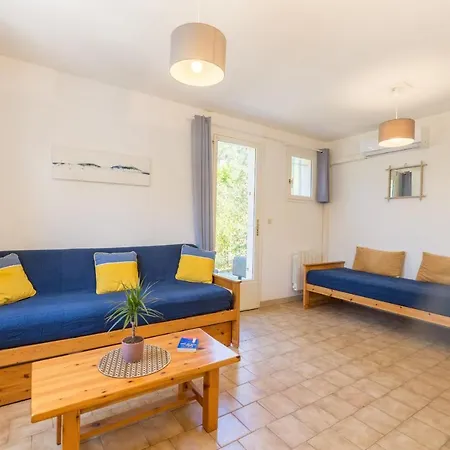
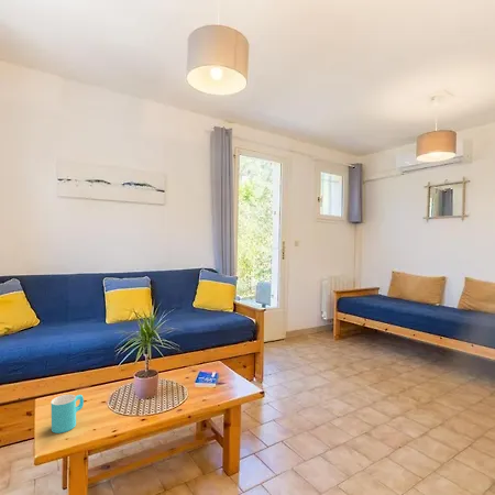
+ cup [51,394,85,435]
